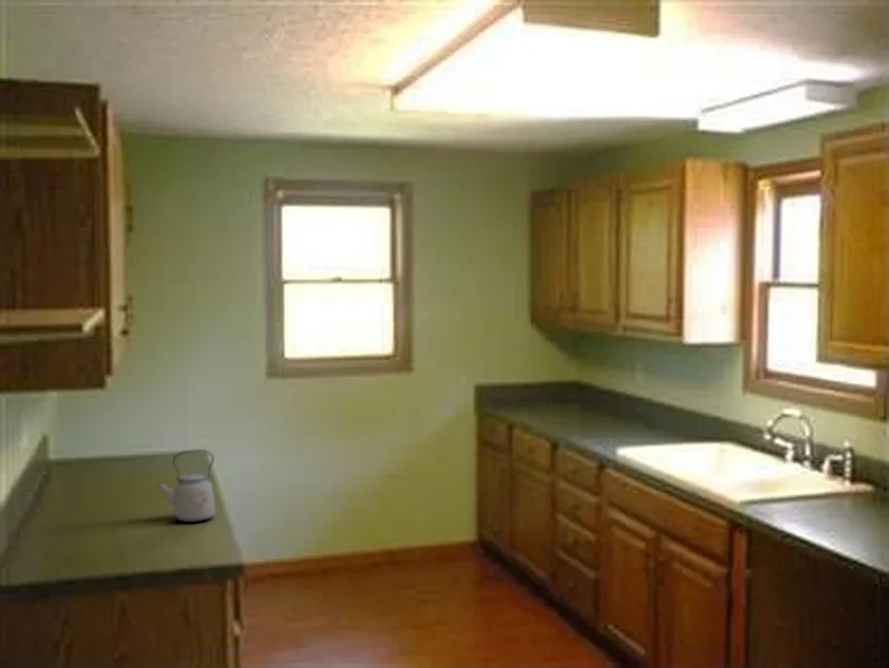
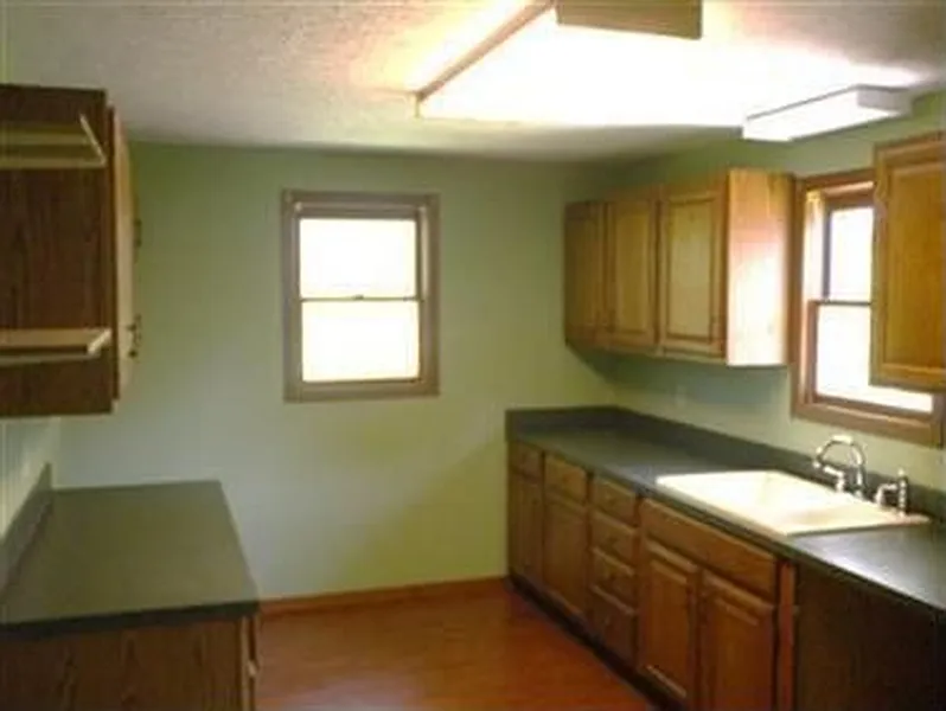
- kettle [156,449,216,523]
